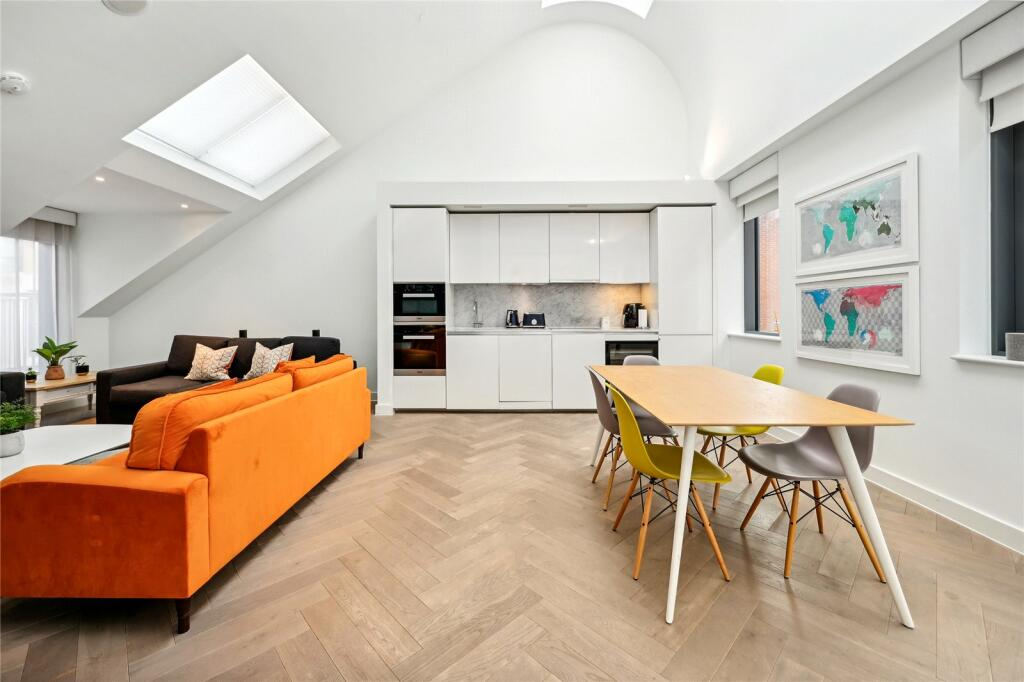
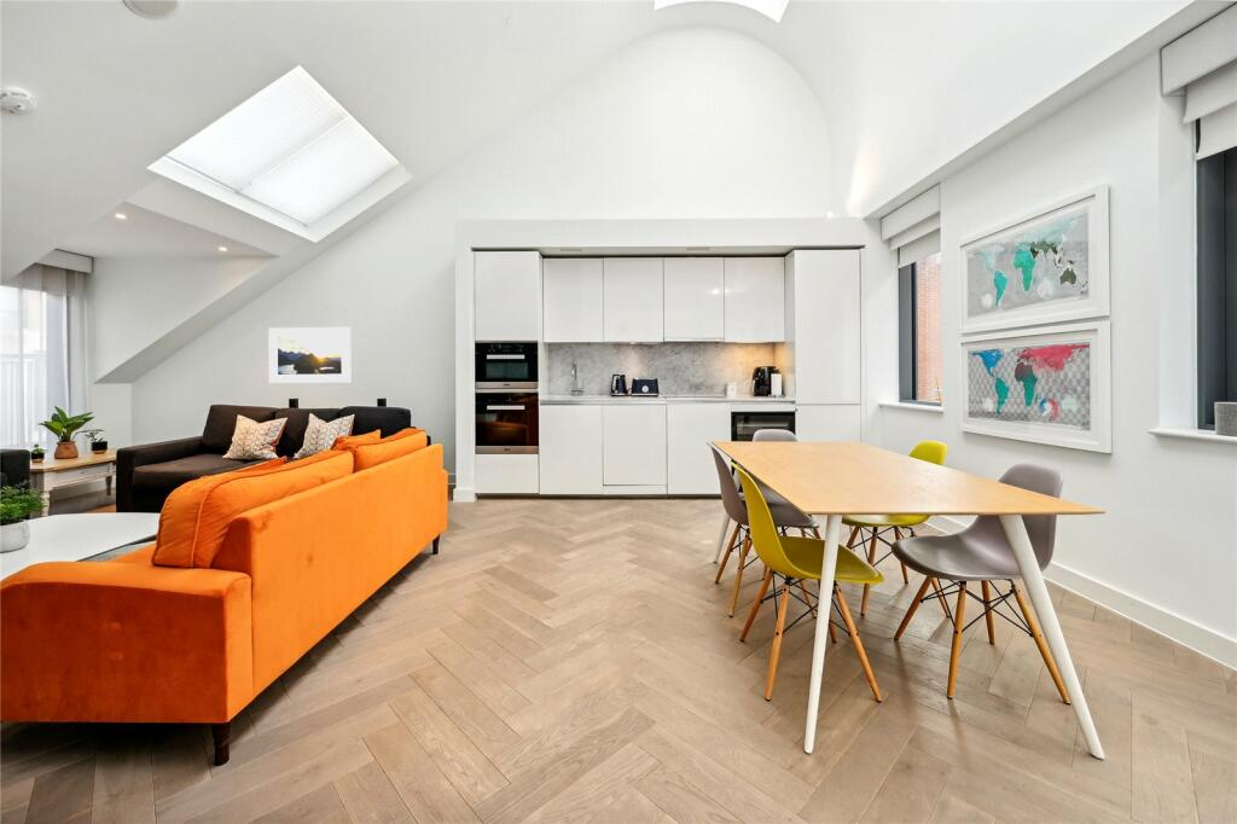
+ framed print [267,326,352,384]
